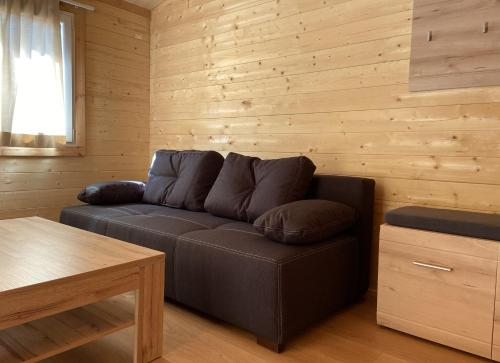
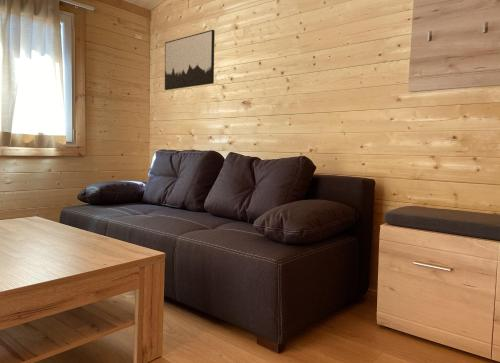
+ wall art [164,29,216,91]
